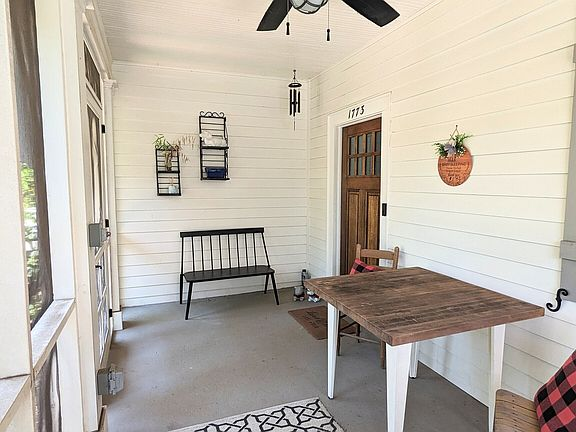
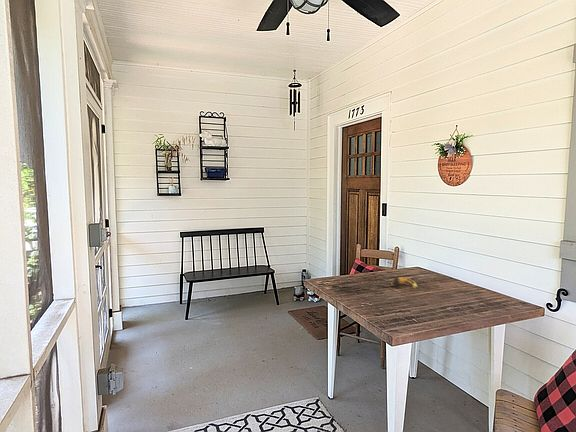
+ banana [391,276,423,294]
